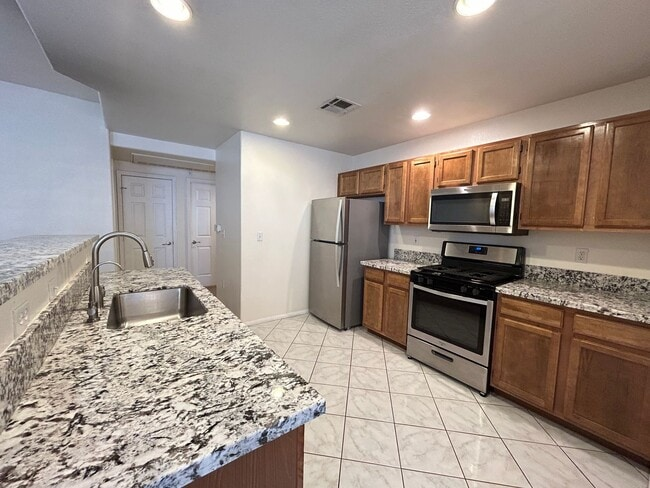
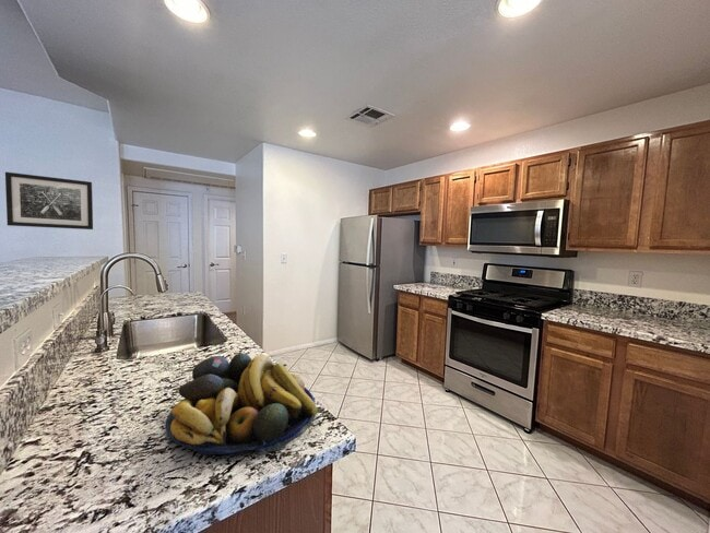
+ fruit bowl [165,352,319,455]
+ wall art [4,170,94,230]
